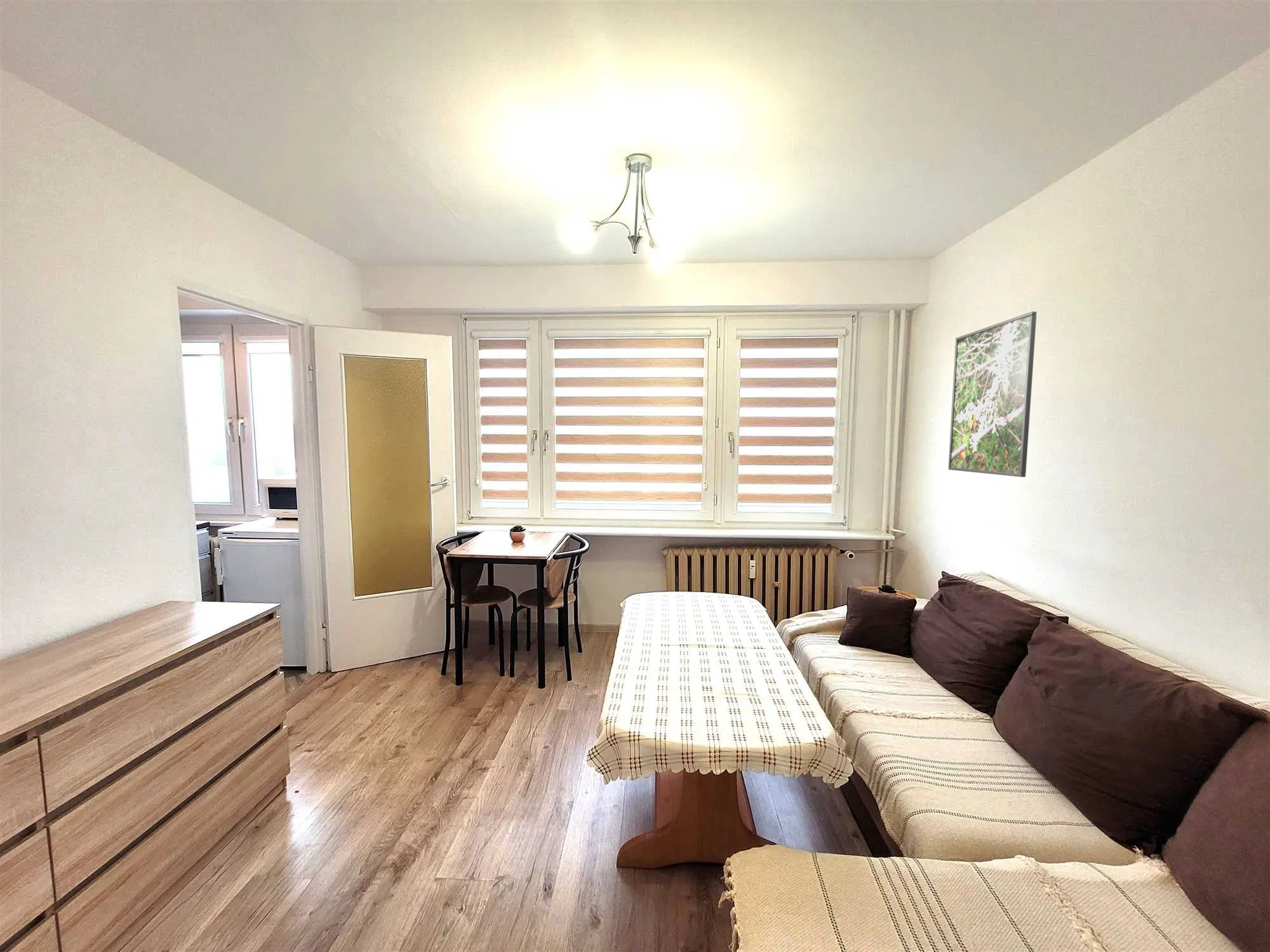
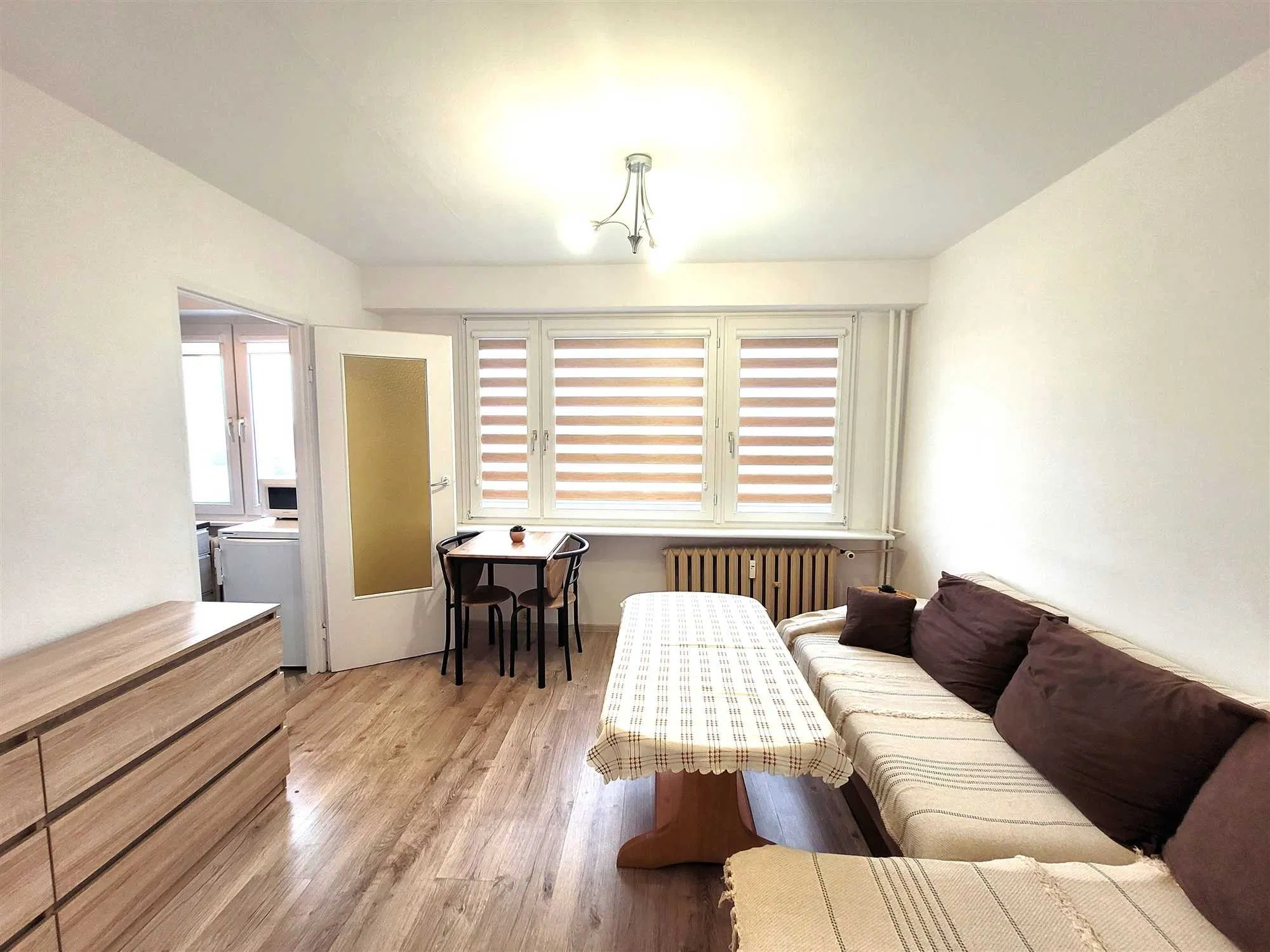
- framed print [947,311,1037,478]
